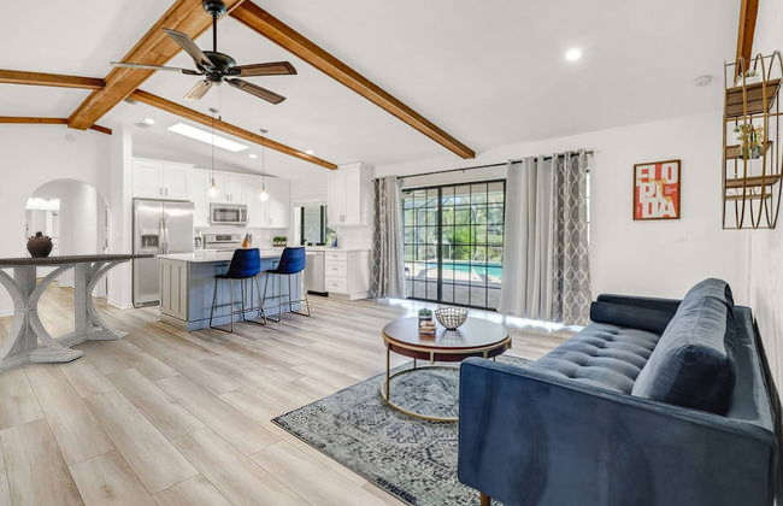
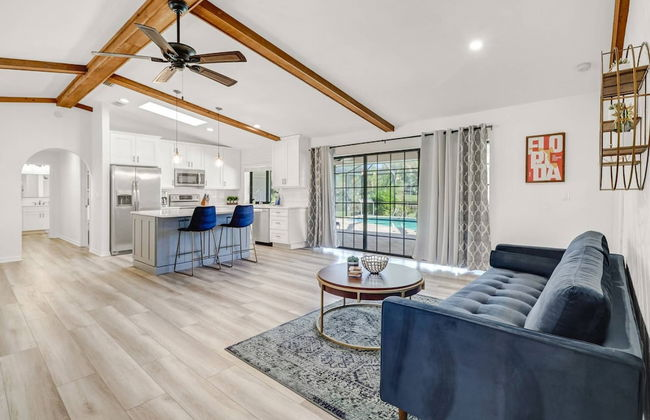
- dining table [0,253,155,375]
- ceramic jug [25,230,54,258]
